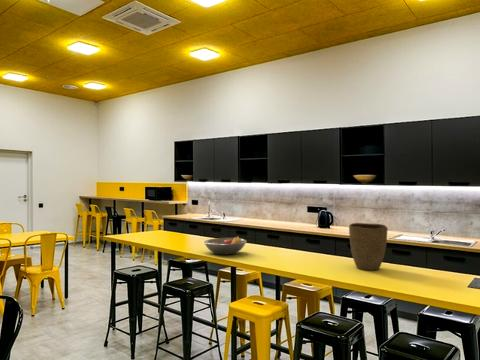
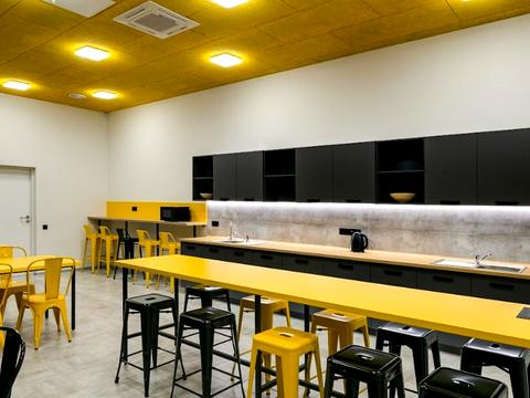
- fruit bowl [203,235,247,256]
- vase [348,222,389,272]
